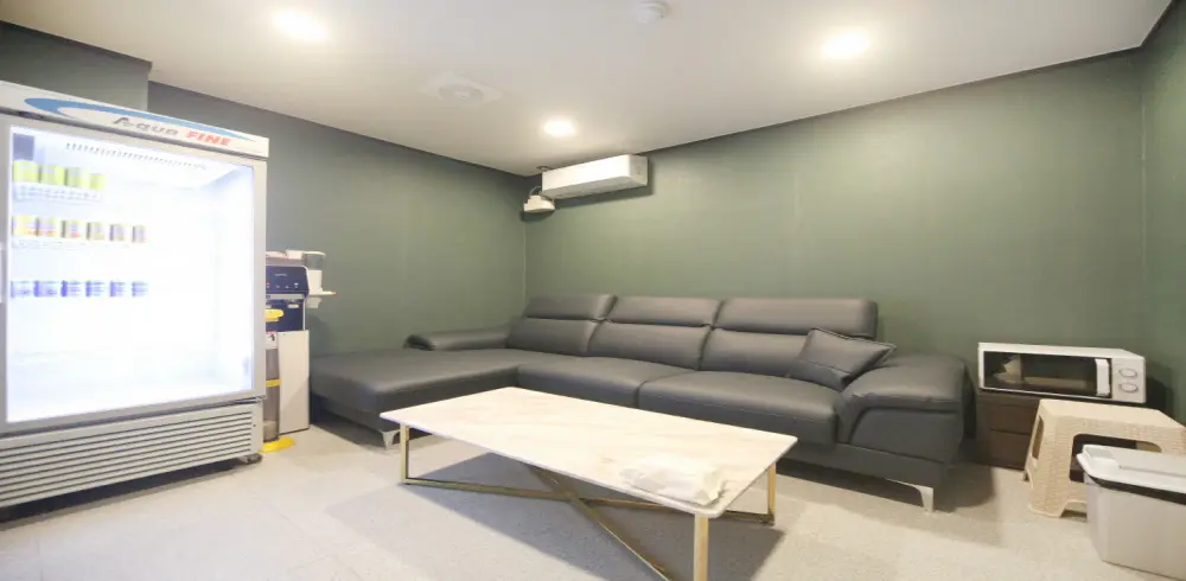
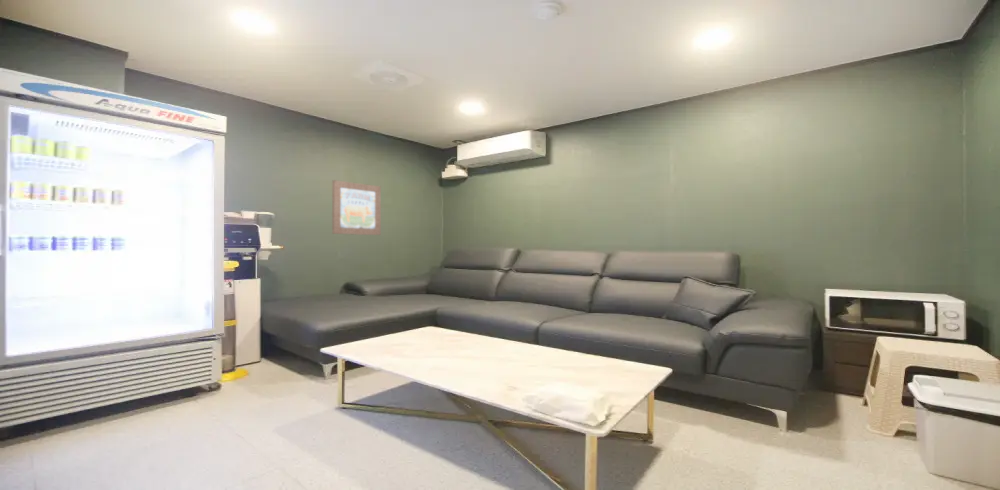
+ wall art [331,179,382,236]
